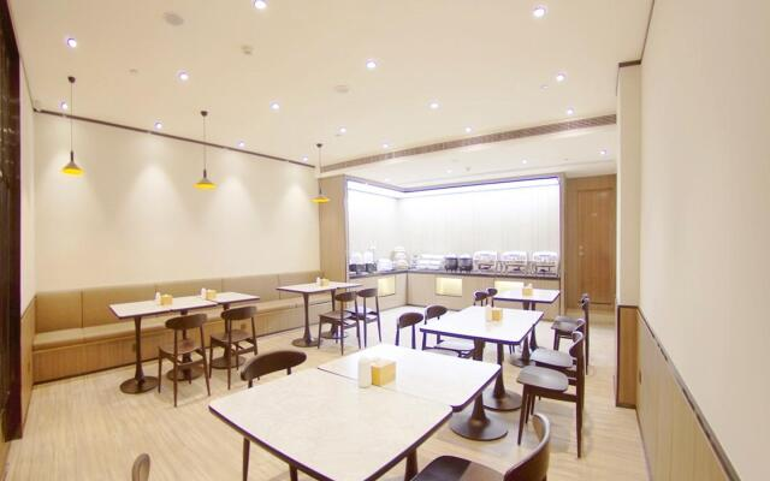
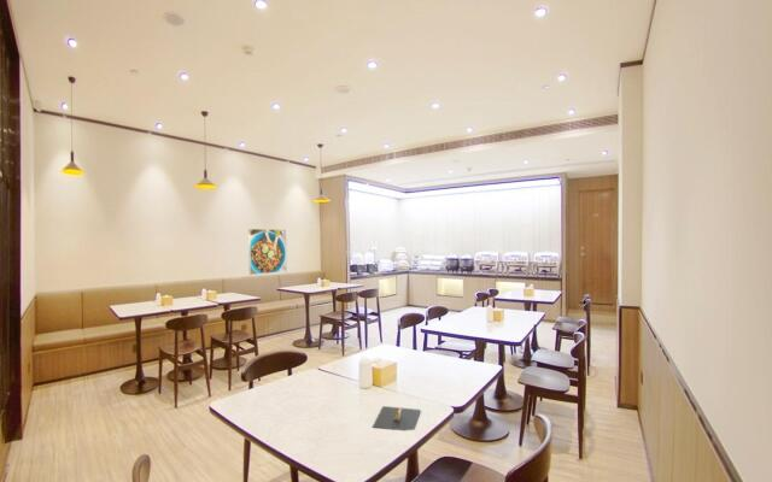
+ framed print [247,228,288,276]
+ napkin holder [372,405,421,431]
